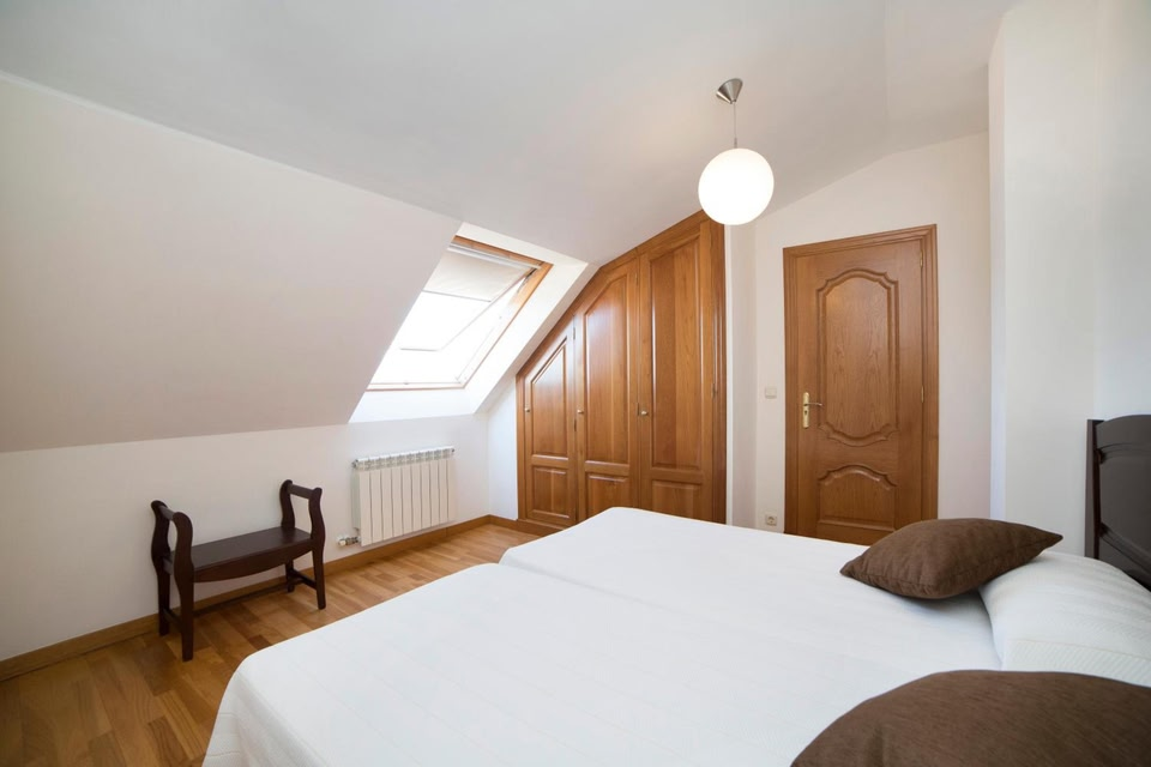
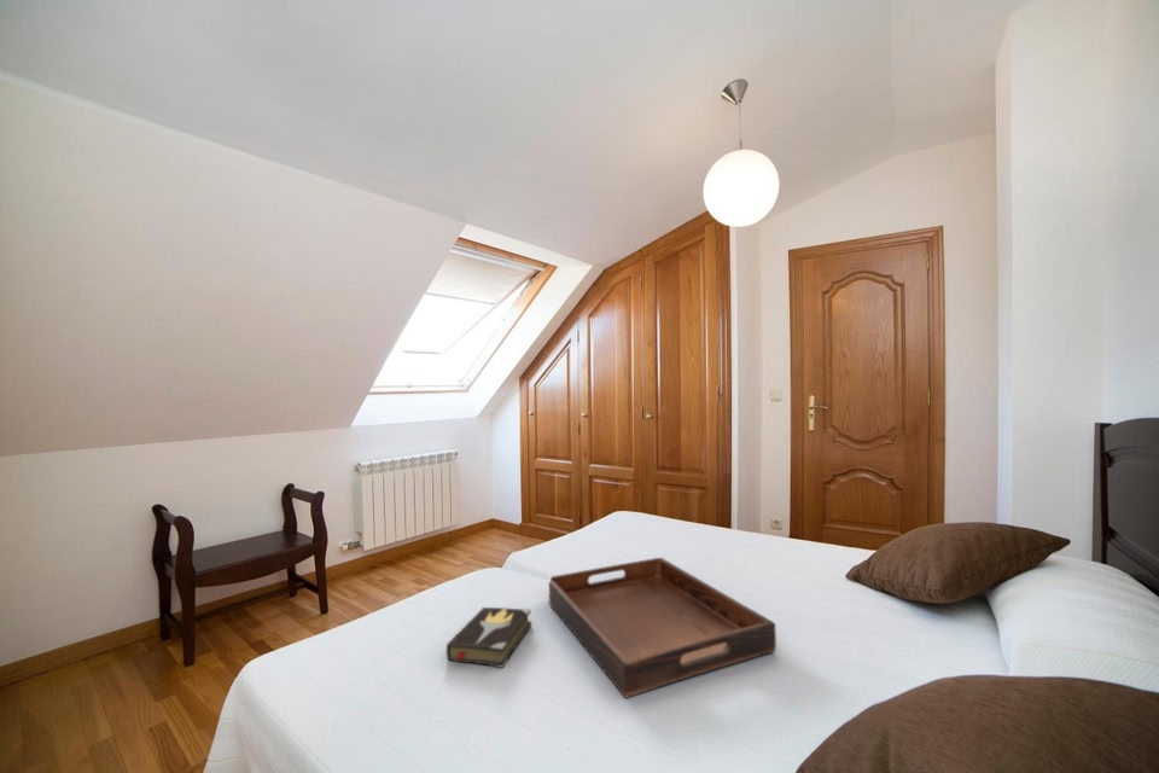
+ serving tray [548,557,777,699]
+ hardback book [445,606,534,669]
